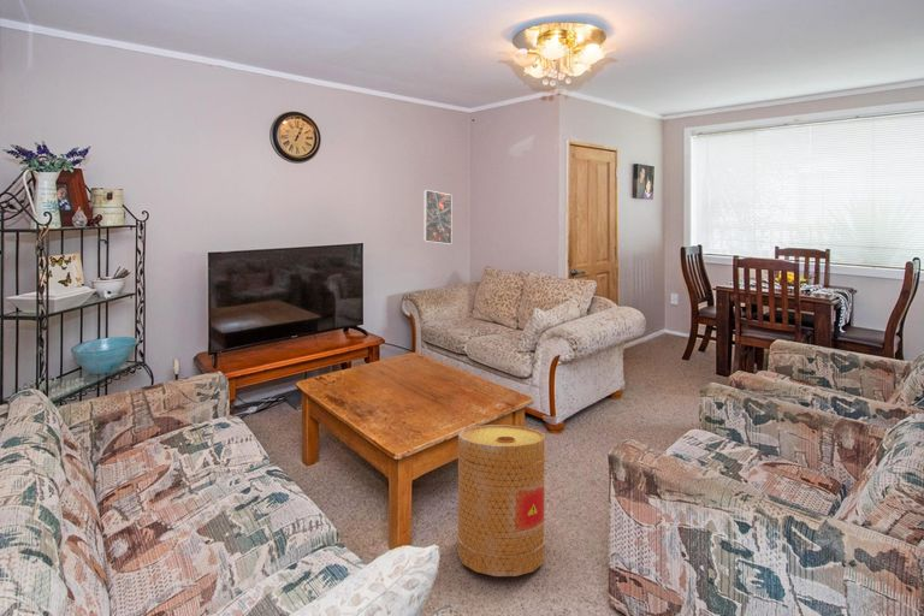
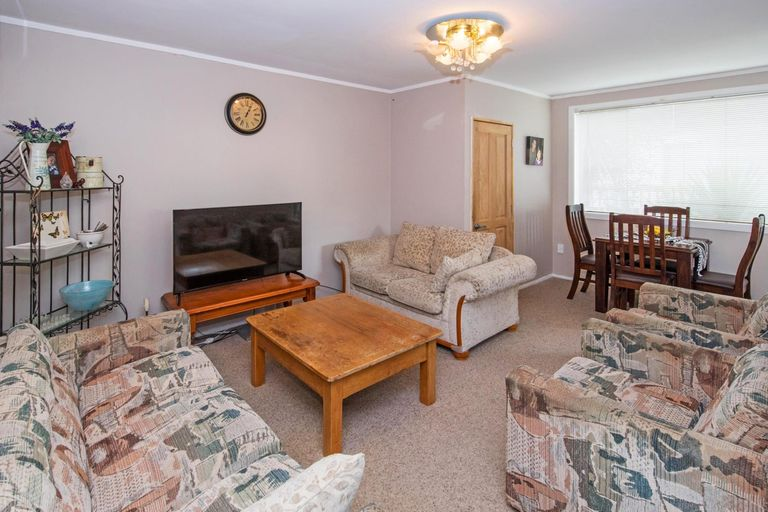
- basket [455,424,547,578]
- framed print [422,189,454,245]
